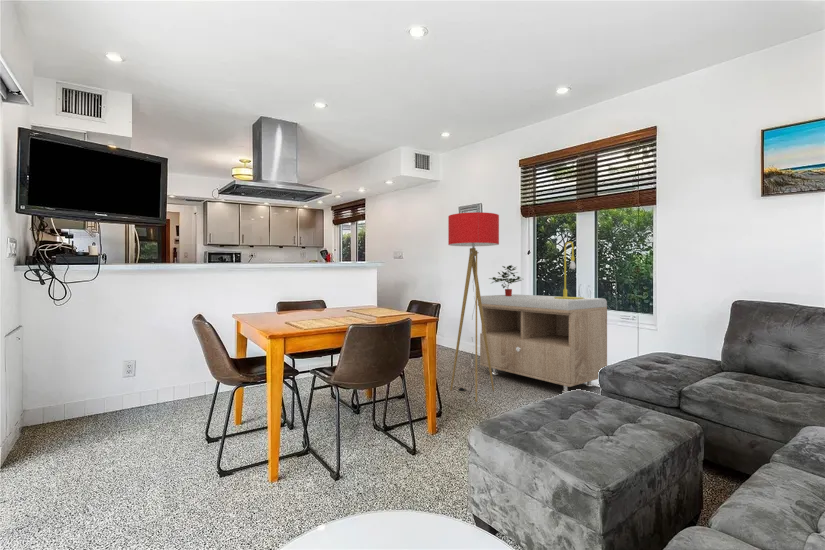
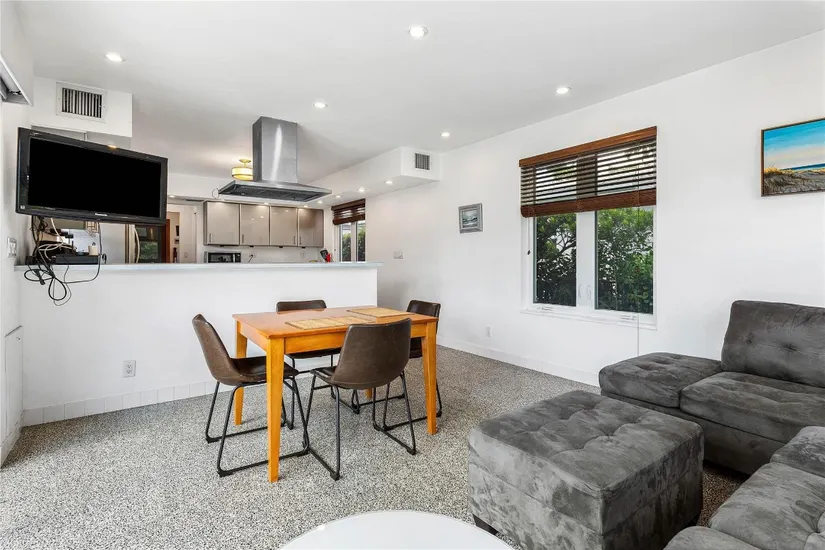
- storage bench [477,293,608,394]
- table lamp [554,241,585,299]
- potted plant [488,264,523,296]
- floor lamp [447,211,500,403]
